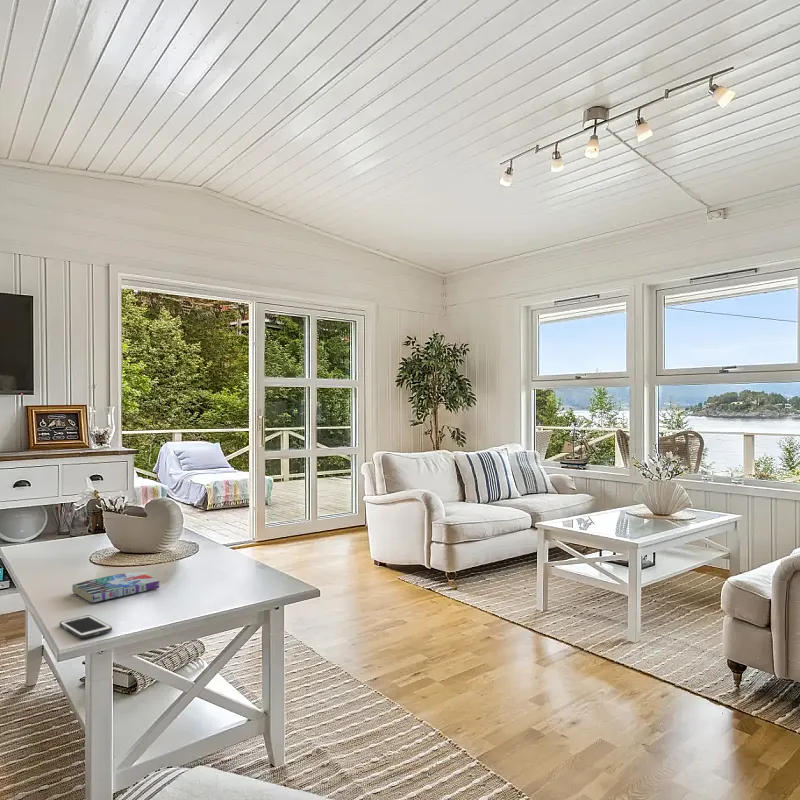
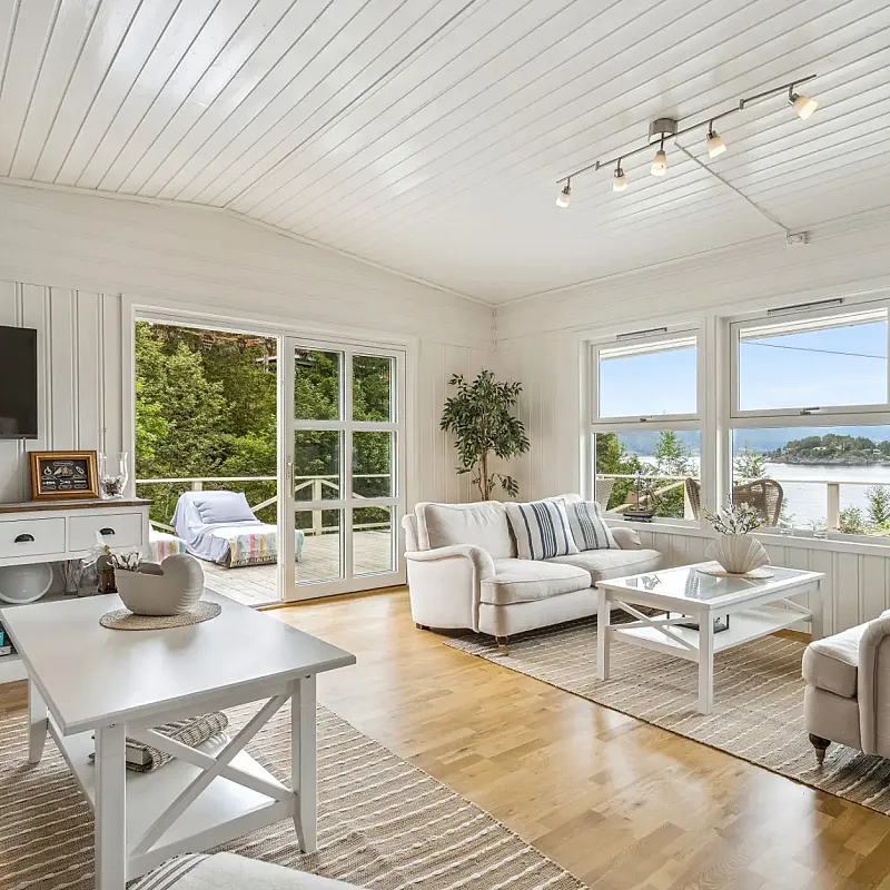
- book [71,571,160,603]
- cell phone [59,614,113,640]
